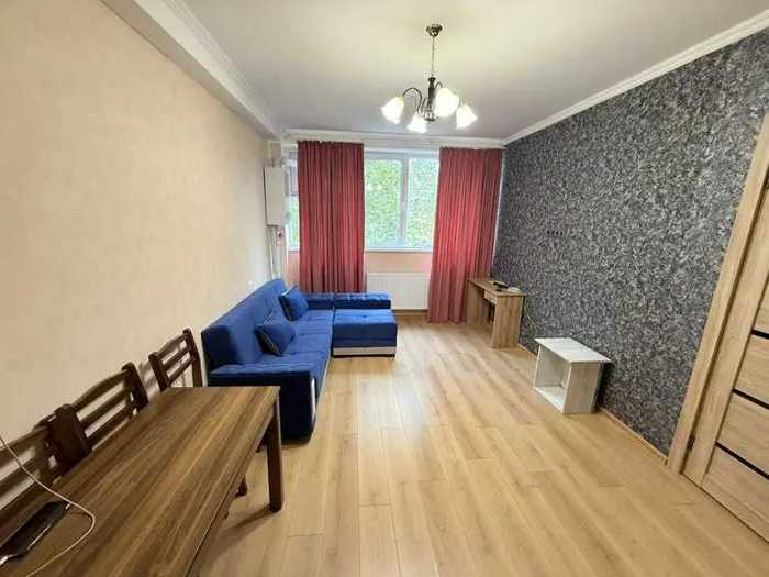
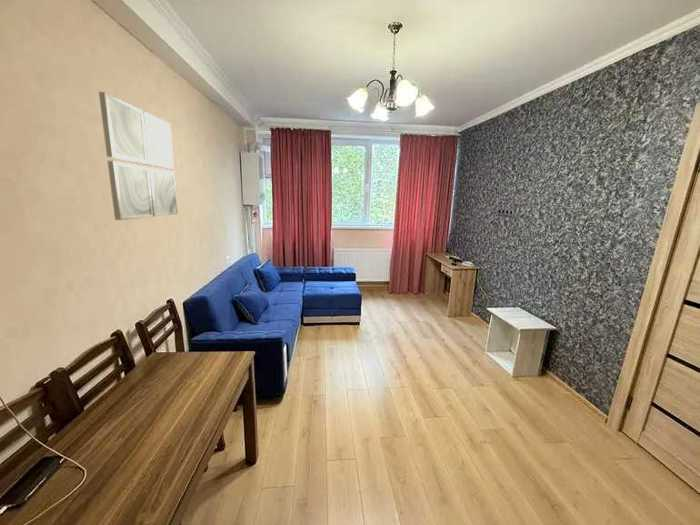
+ wall art [98,91,179,221]
